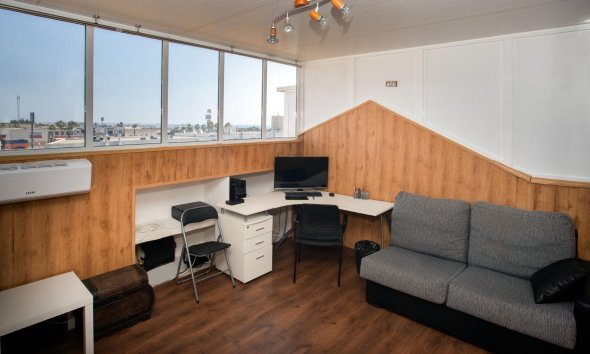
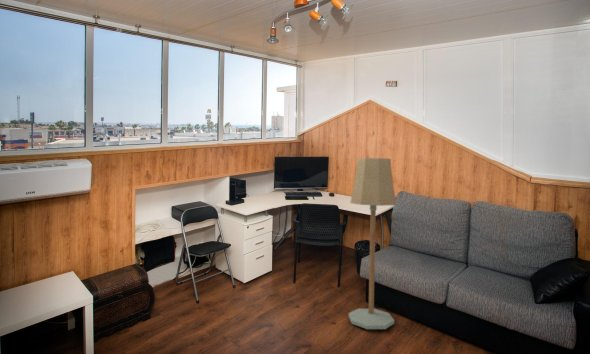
+ floor lamp [348,157,397,330]
